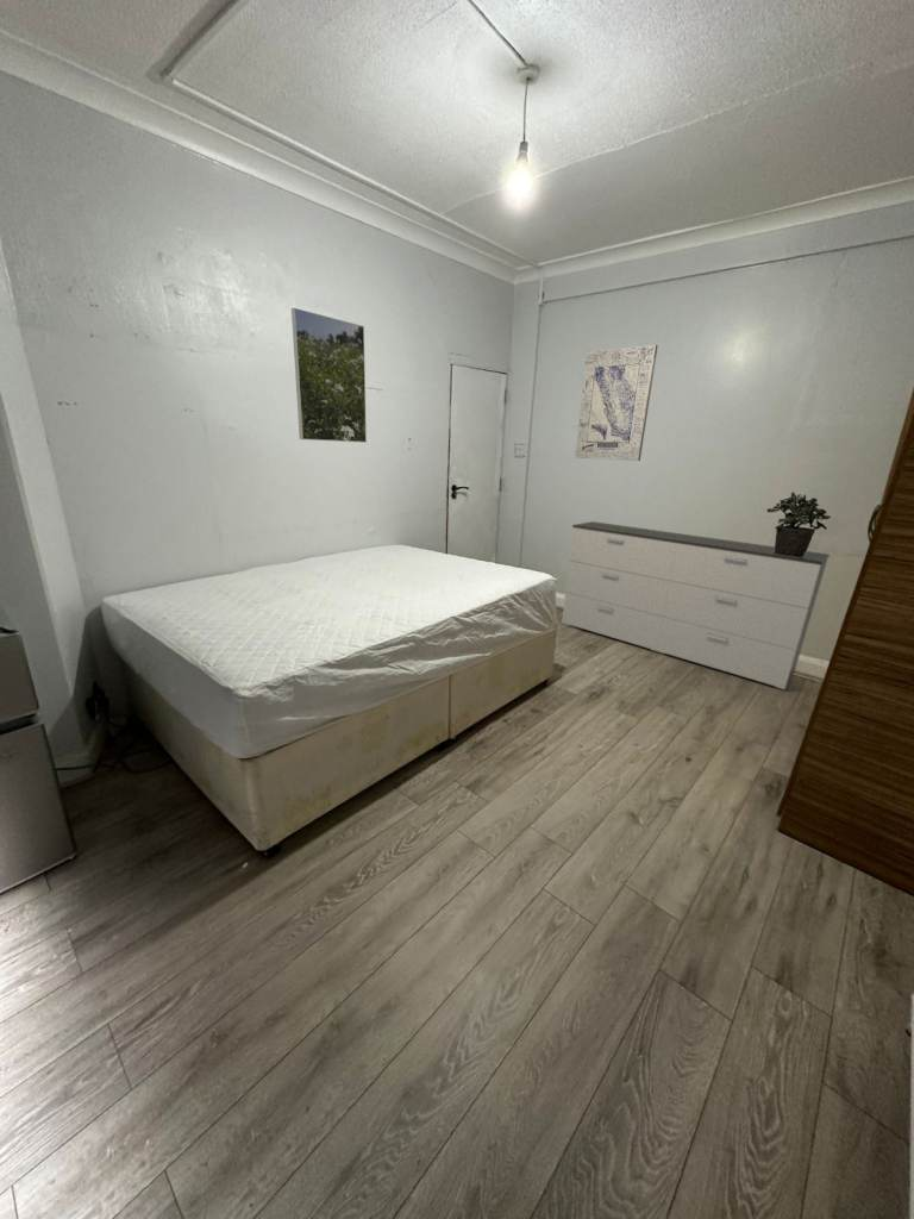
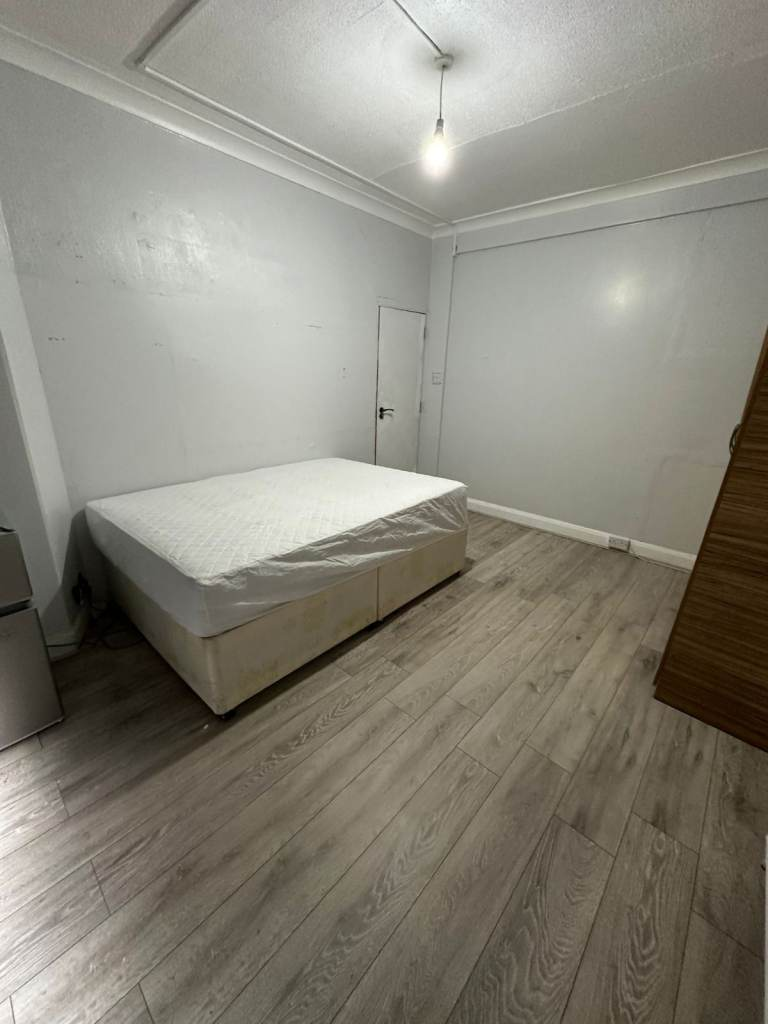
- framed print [290,307,368,444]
- wall art [574,344,659,462]
- potted plant [765,490,832,557]
- dresser [561,520,831,690]
